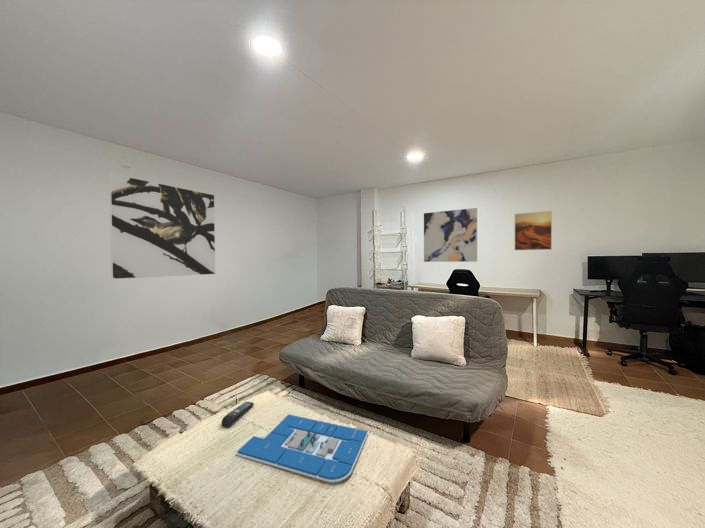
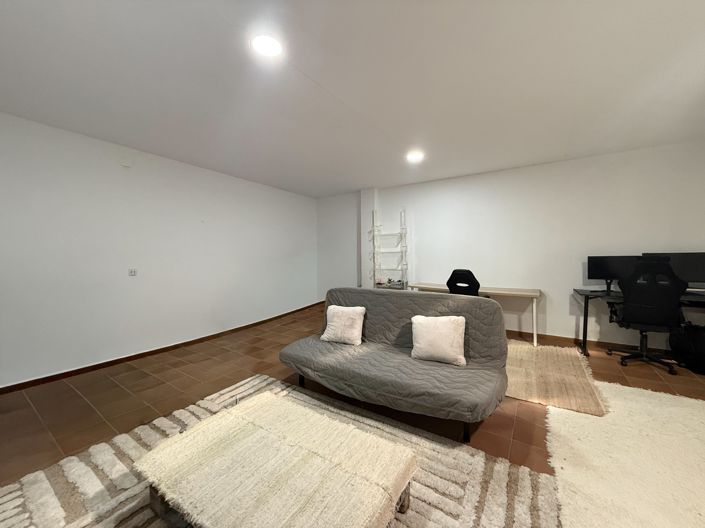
- board game [234,413,369,483]
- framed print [109,172,216,280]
- wall art [423,207,478,263]
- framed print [514,210,553,251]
- remote control [221,401,255,428]
